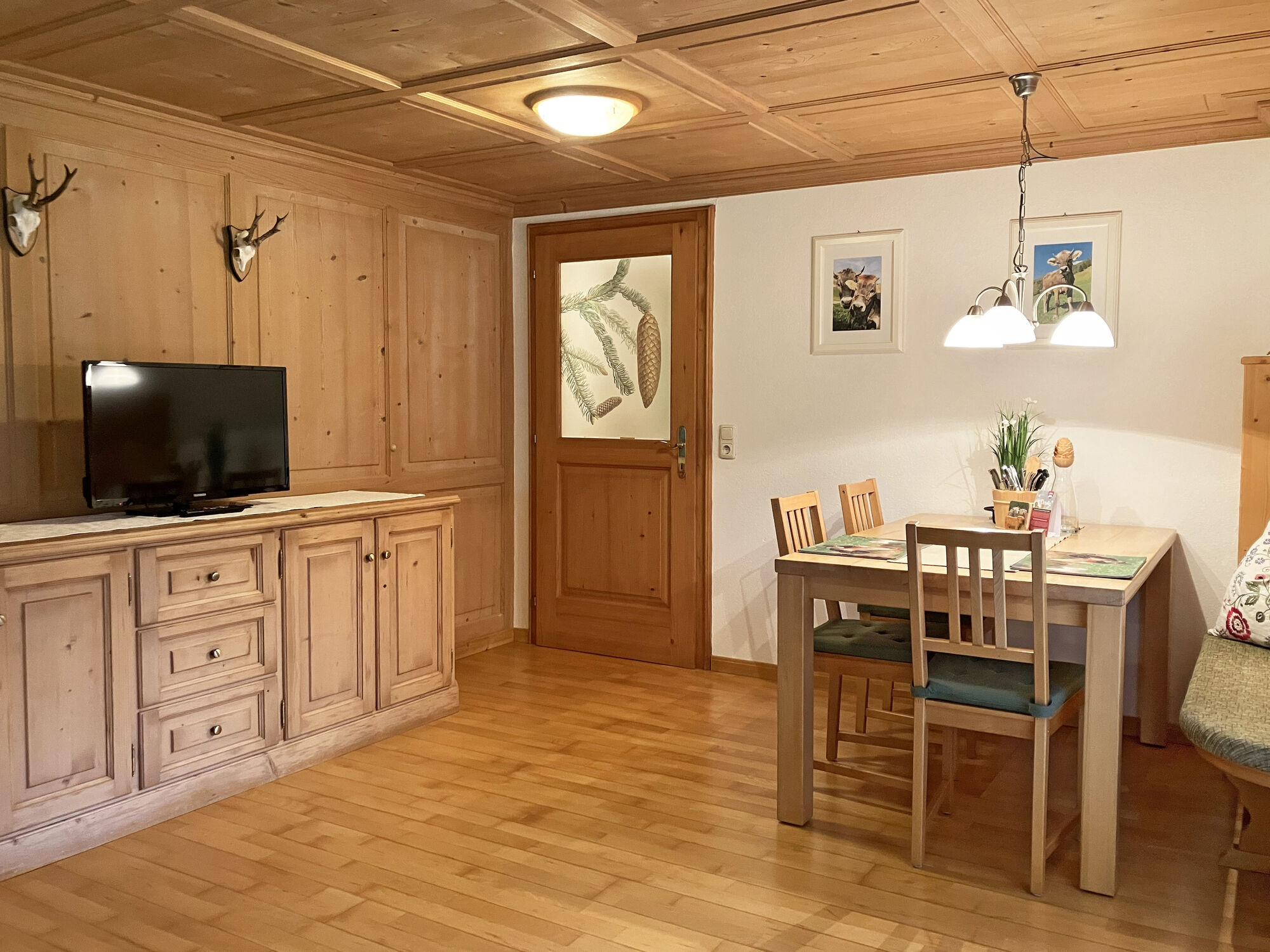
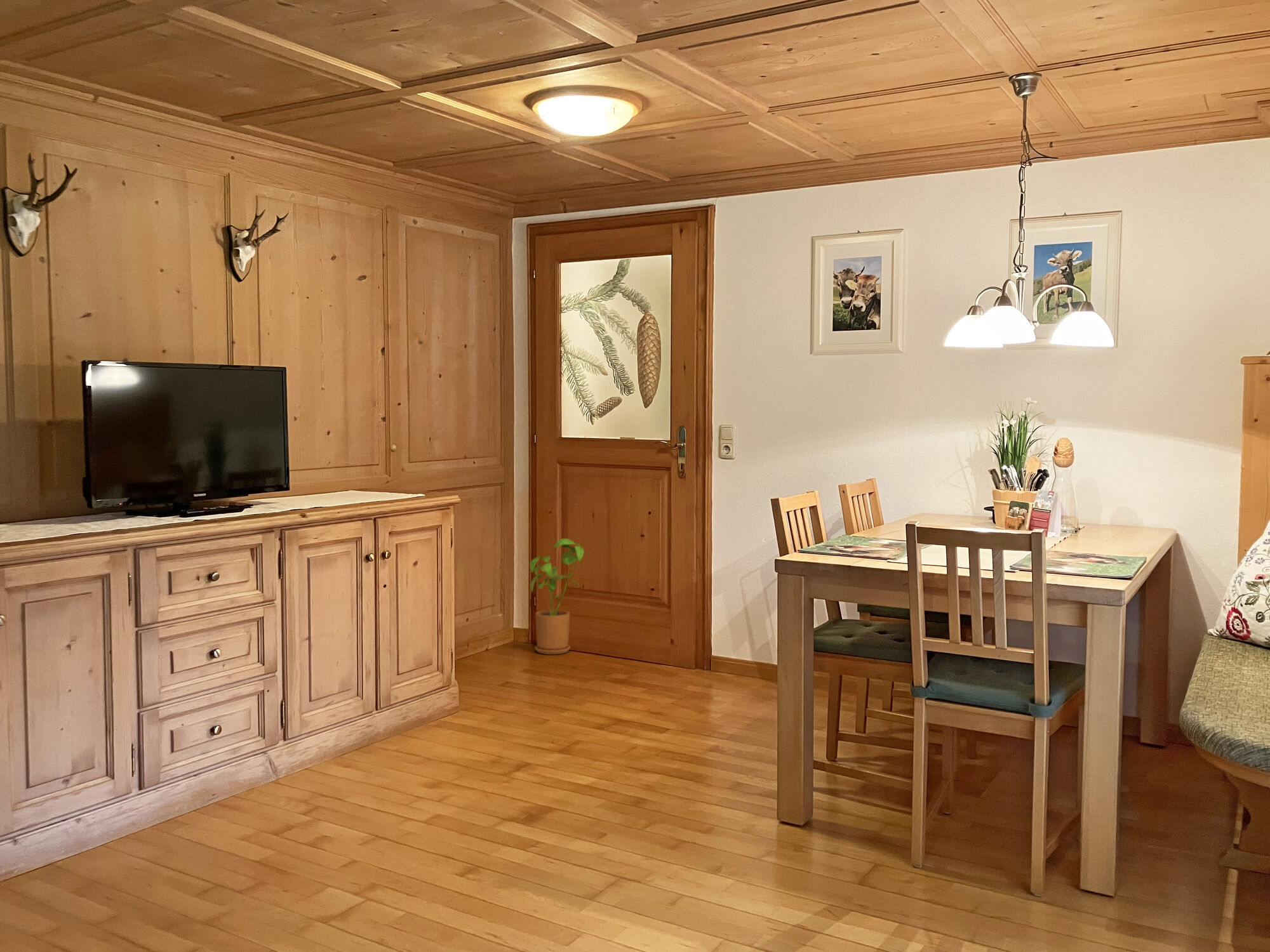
+ house plant [530,538,589,655]
